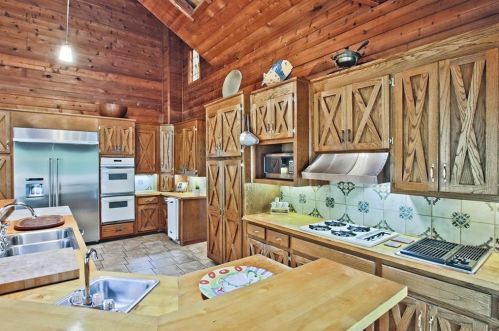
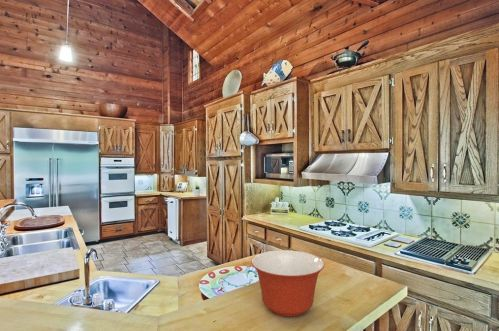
+ mixing bowl [250,249,325,318]
